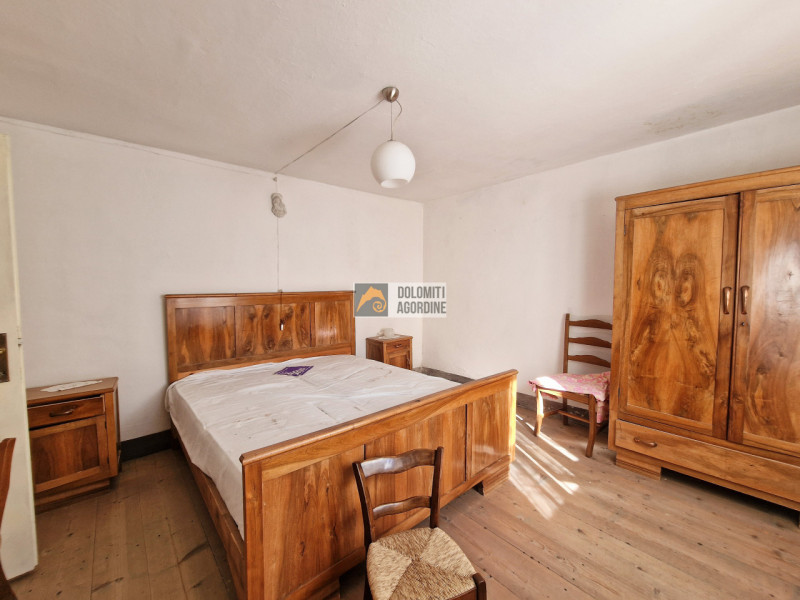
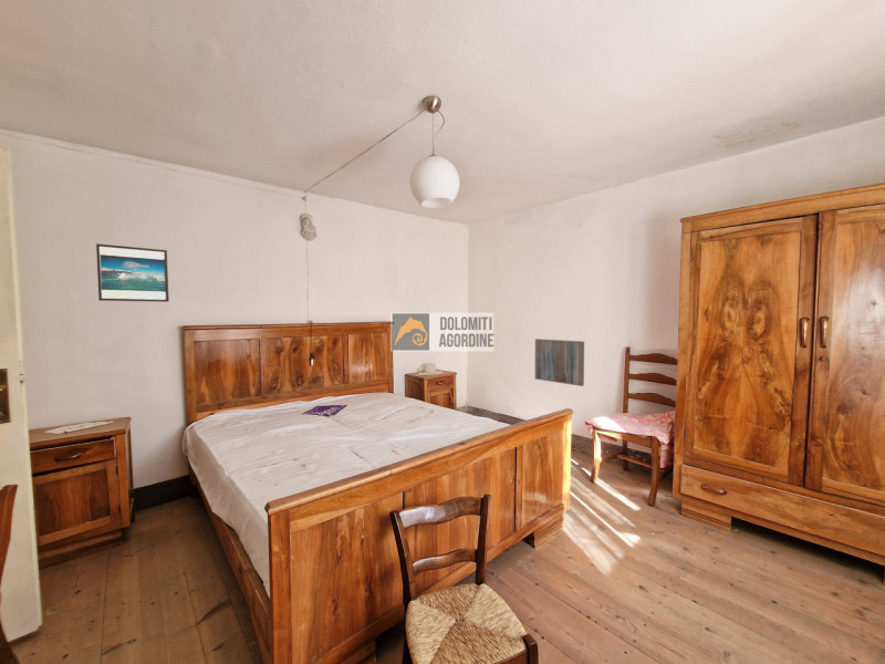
+ wall art [534,338,585,387]
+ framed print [95,242,170,303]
